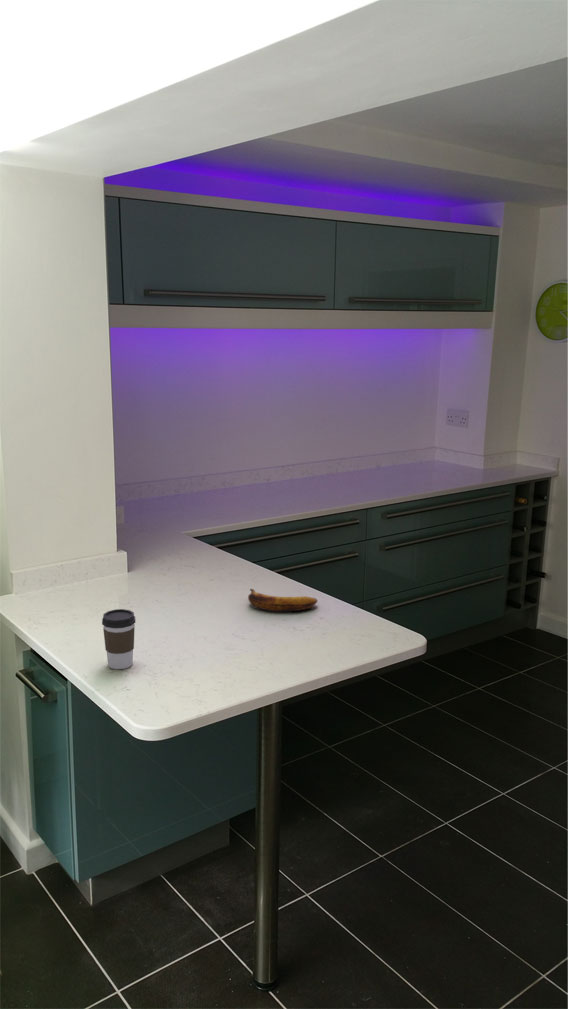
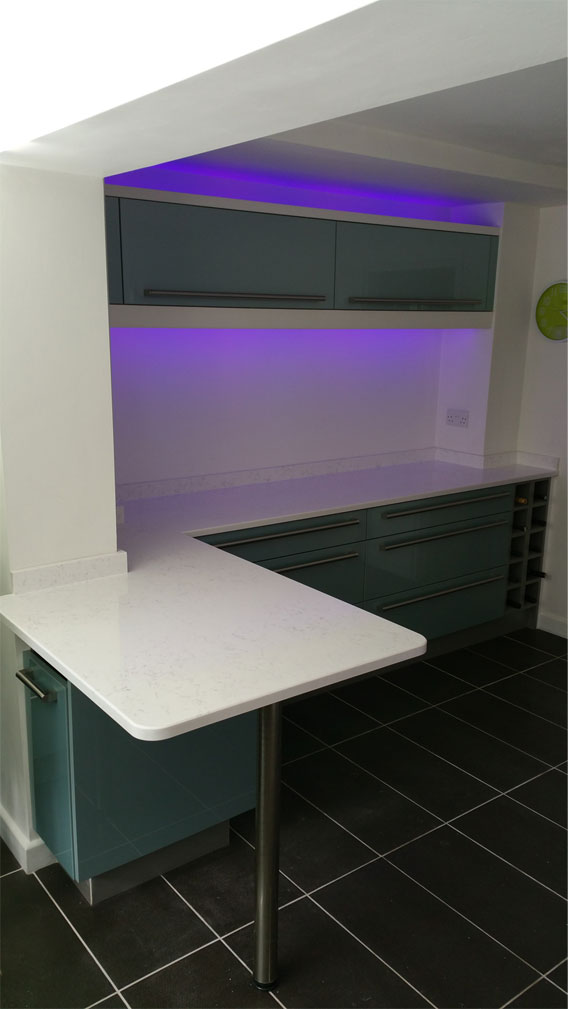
- banana [247,588,318,612]
- coffee cup [101,608,136,670]
